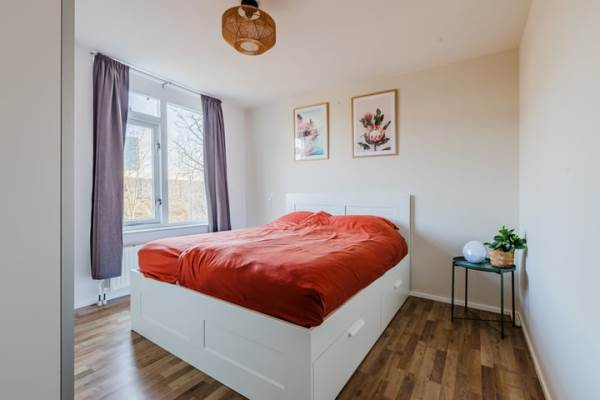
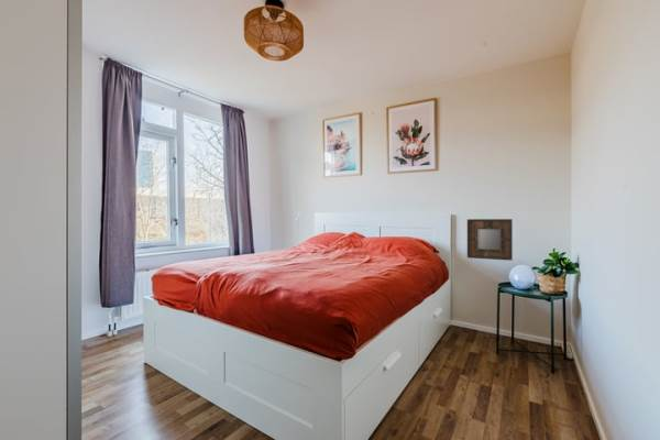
+ home mirror [466,218,514,262]
